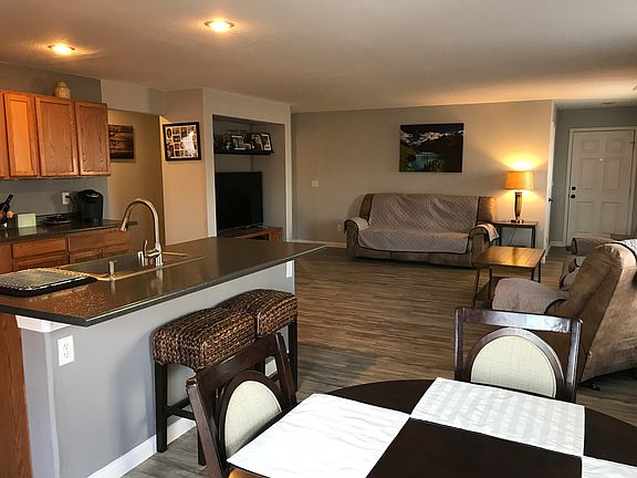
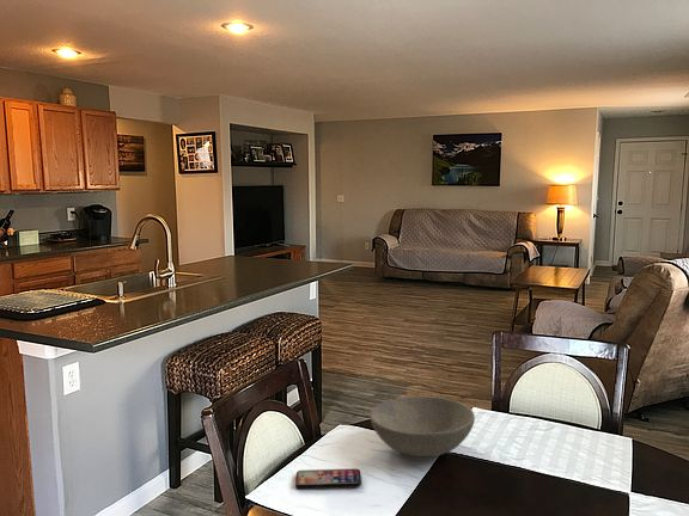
+ smartphone [294,467,362,490]
+ bowl [368,395,476,457]
